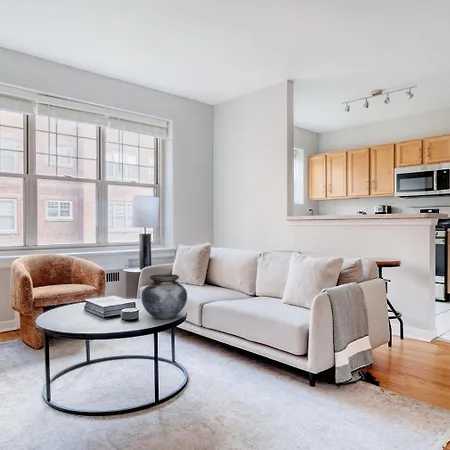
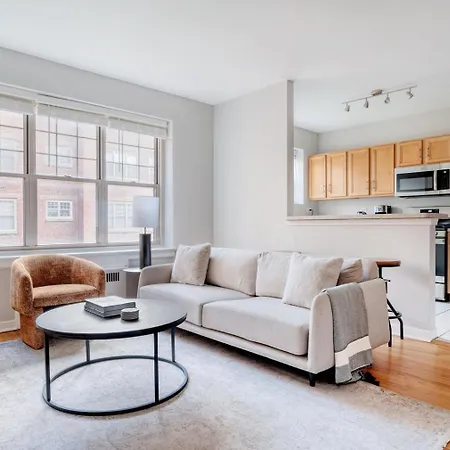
- vase [141,273,188,320]
